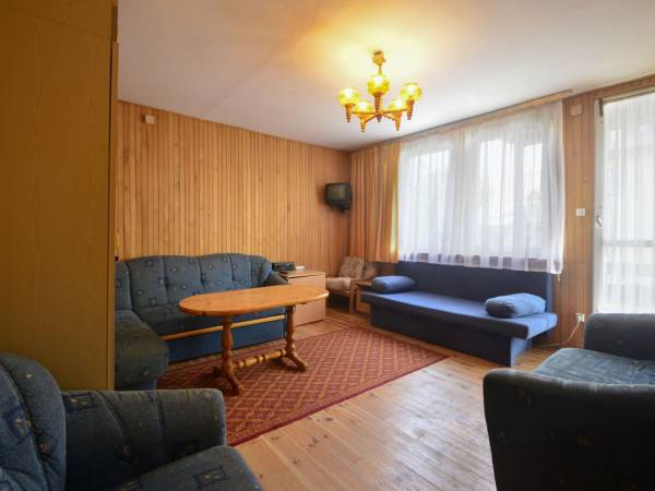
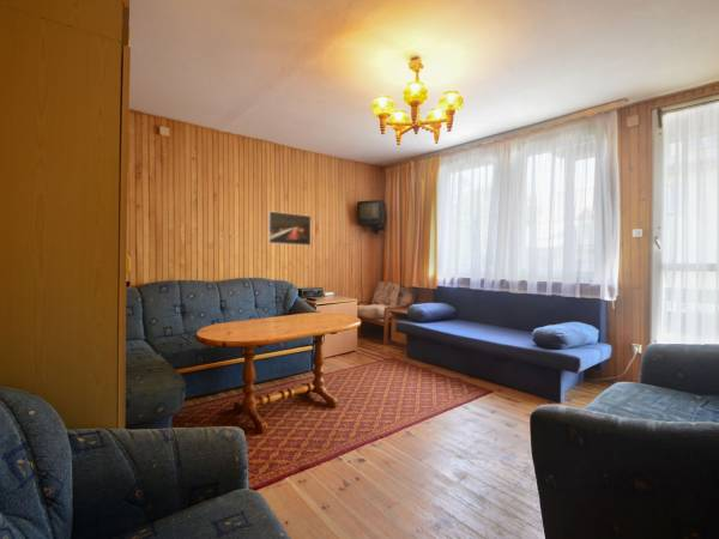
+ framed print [267,210,313,247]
